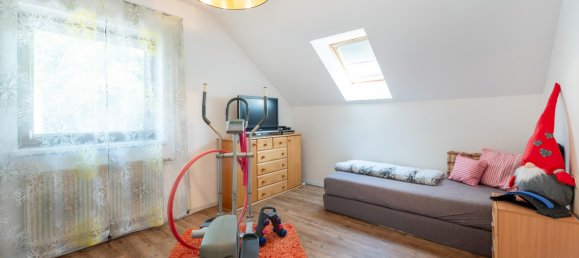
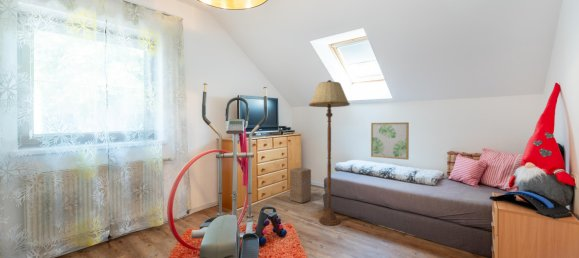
+ wall art [370,121,410,161]
+ wooden block [289,167,312,204]
+ floor lamp [308,79,351,226]
